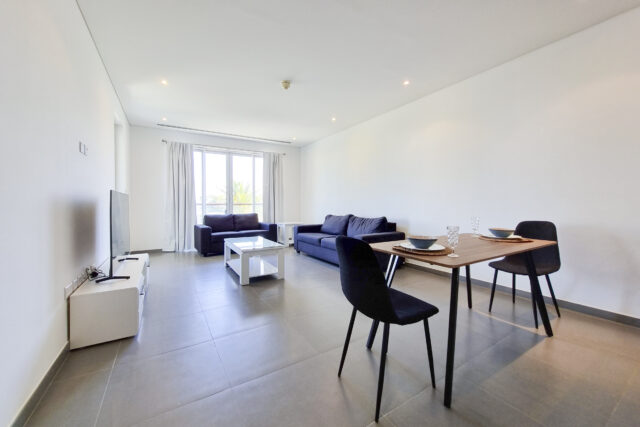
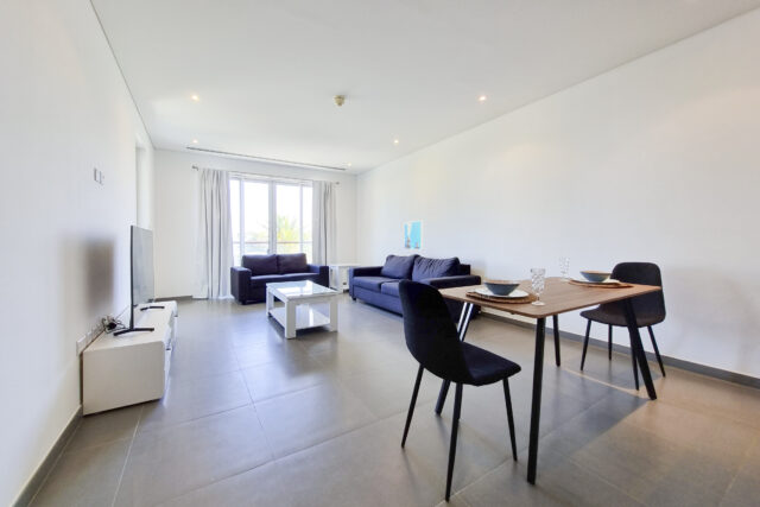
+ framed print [403,220,424,251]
